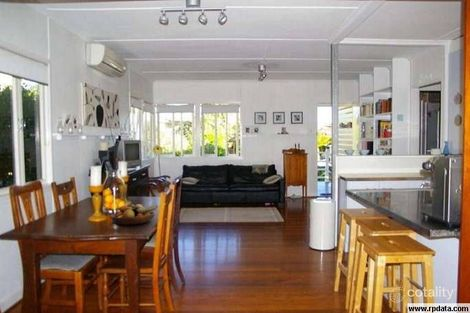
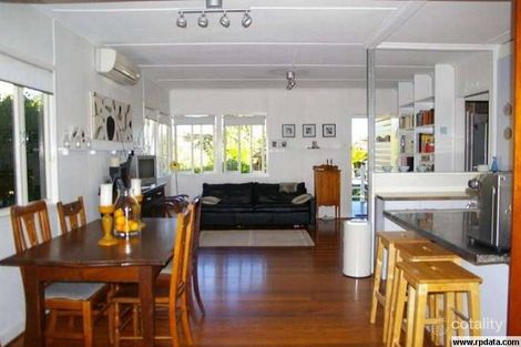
- fruit bowl [109,203,159,226]
